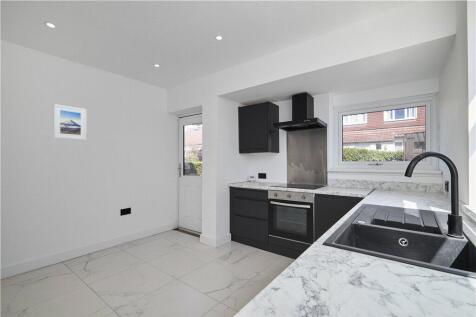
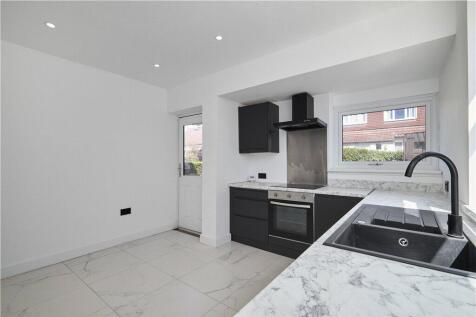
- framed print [53,103,87,141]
